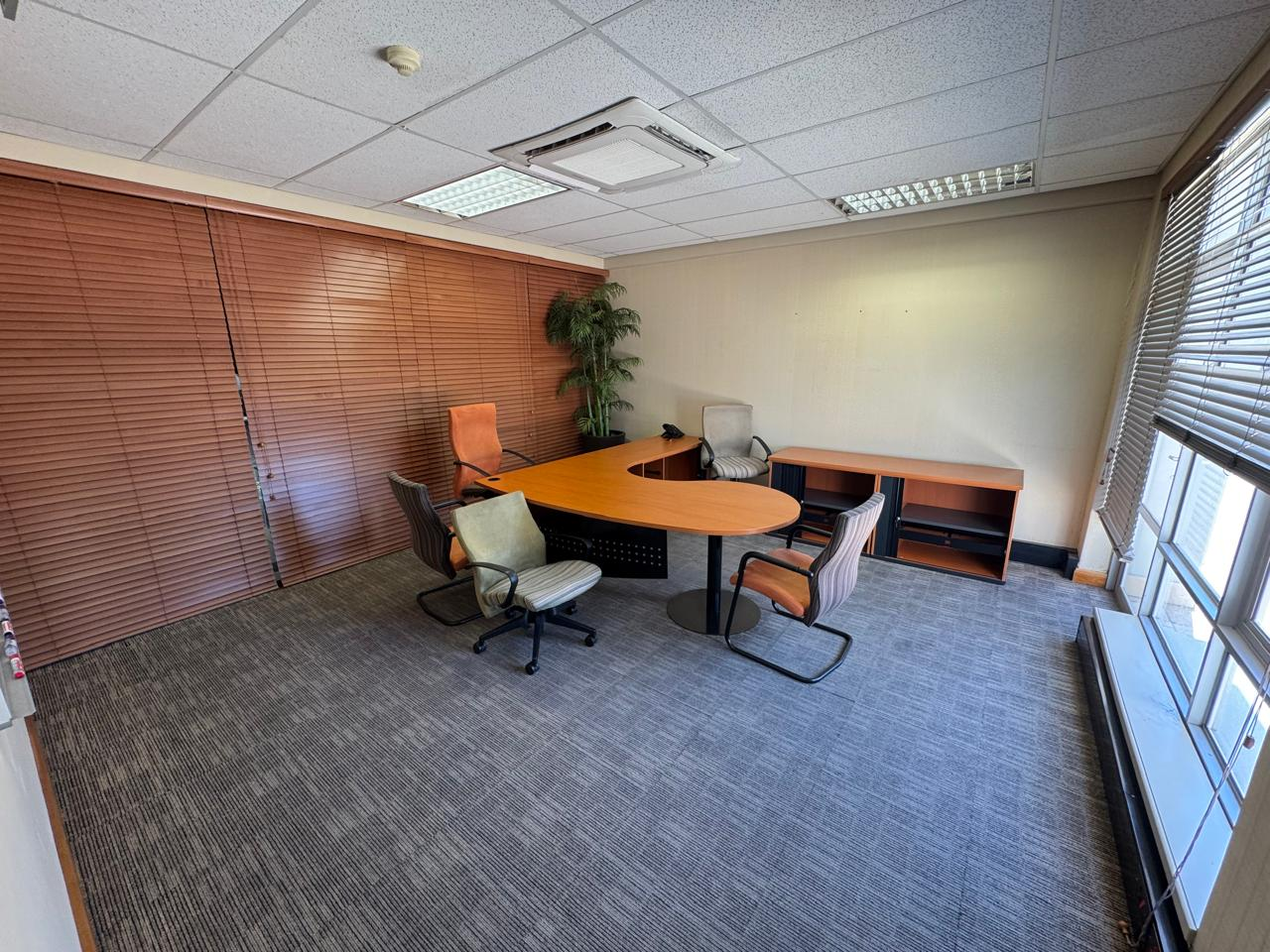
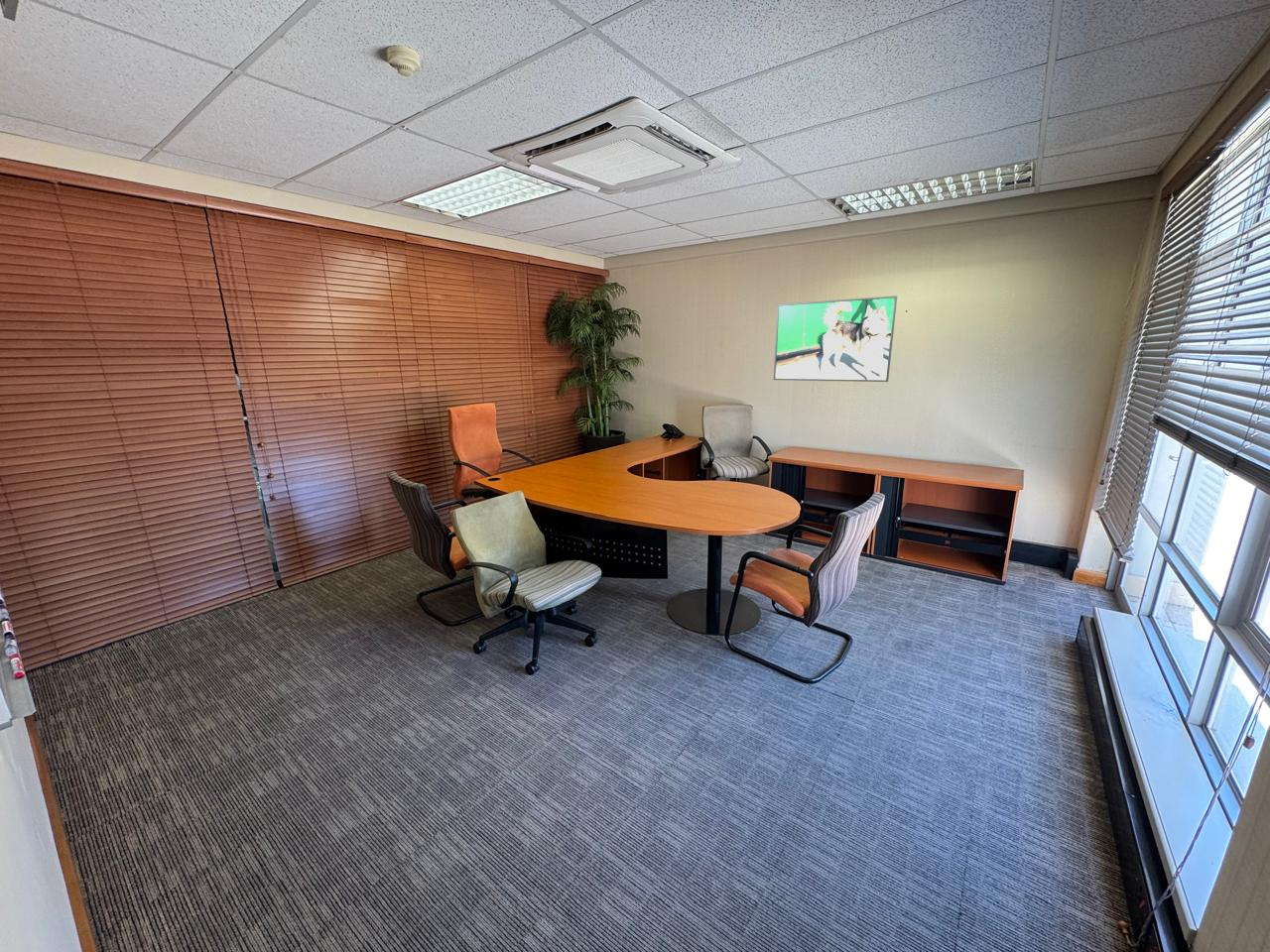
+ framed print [773,295,898,383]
